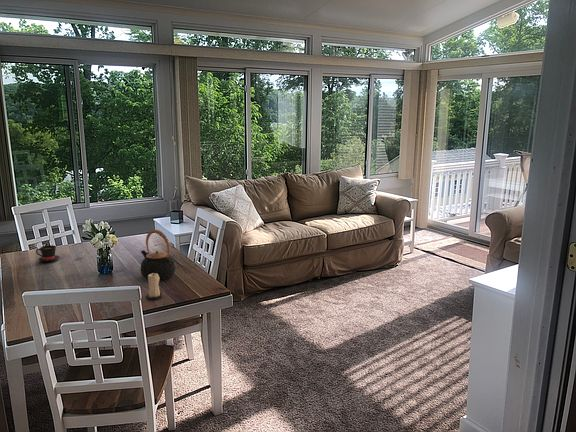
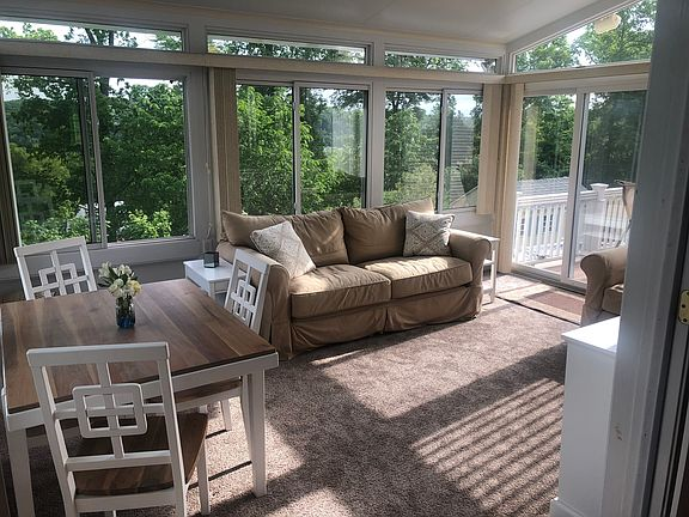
- teacup [35,244,61,263]
- teapot [140,229,176,282]
- candle [145,273,163,301]
